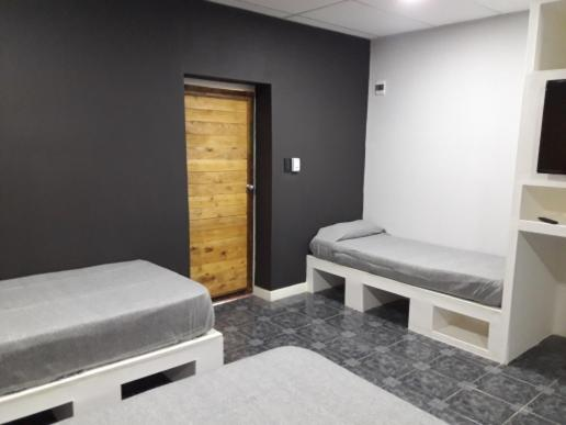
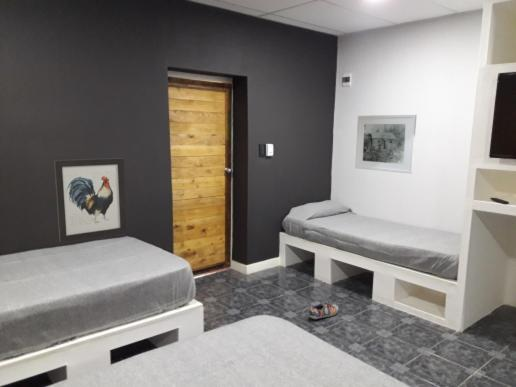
+ shoe [309,302,340,320]
+ wall art [53,157,128,244]
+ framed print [354,114,418,175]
